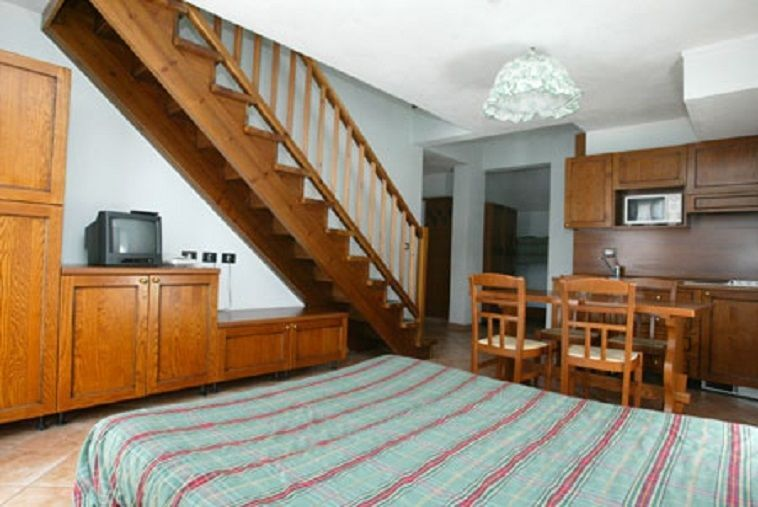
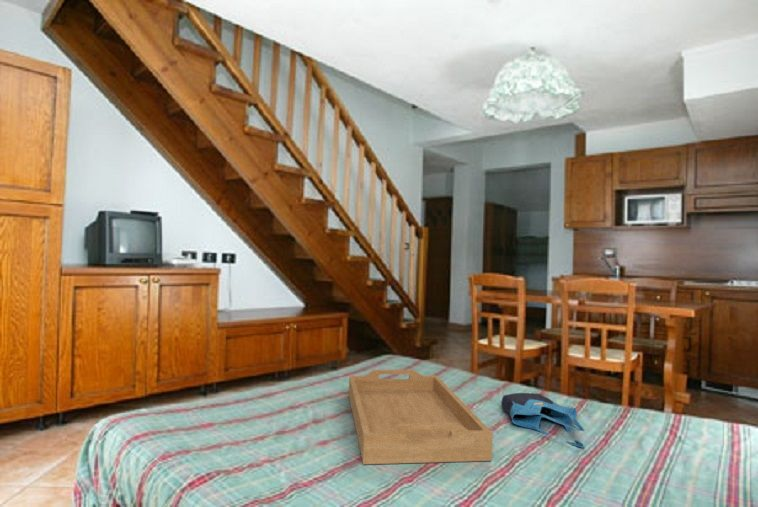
+ tote bag [500,392,586,448]
+ serving tray [348,369,493,465]
